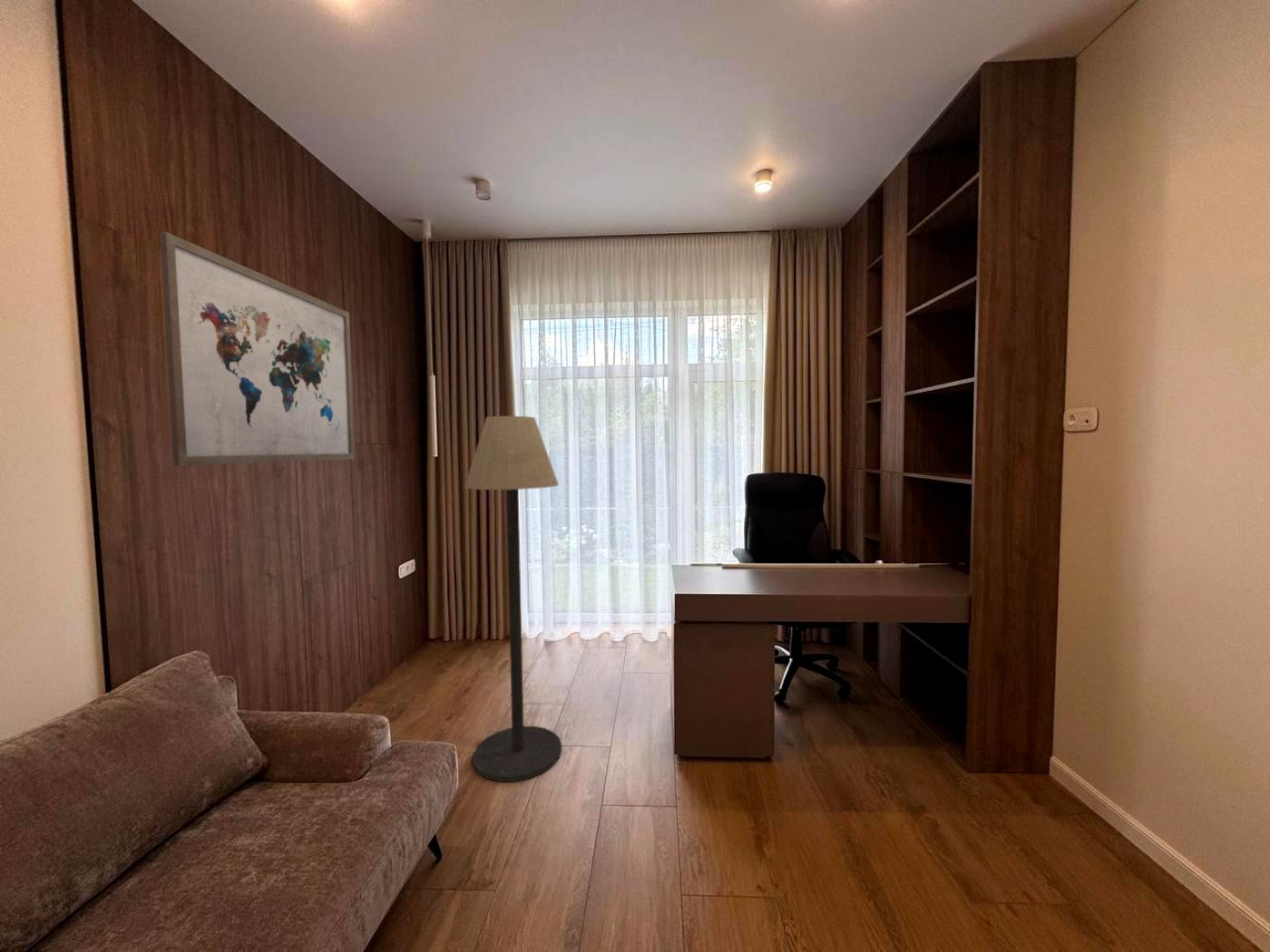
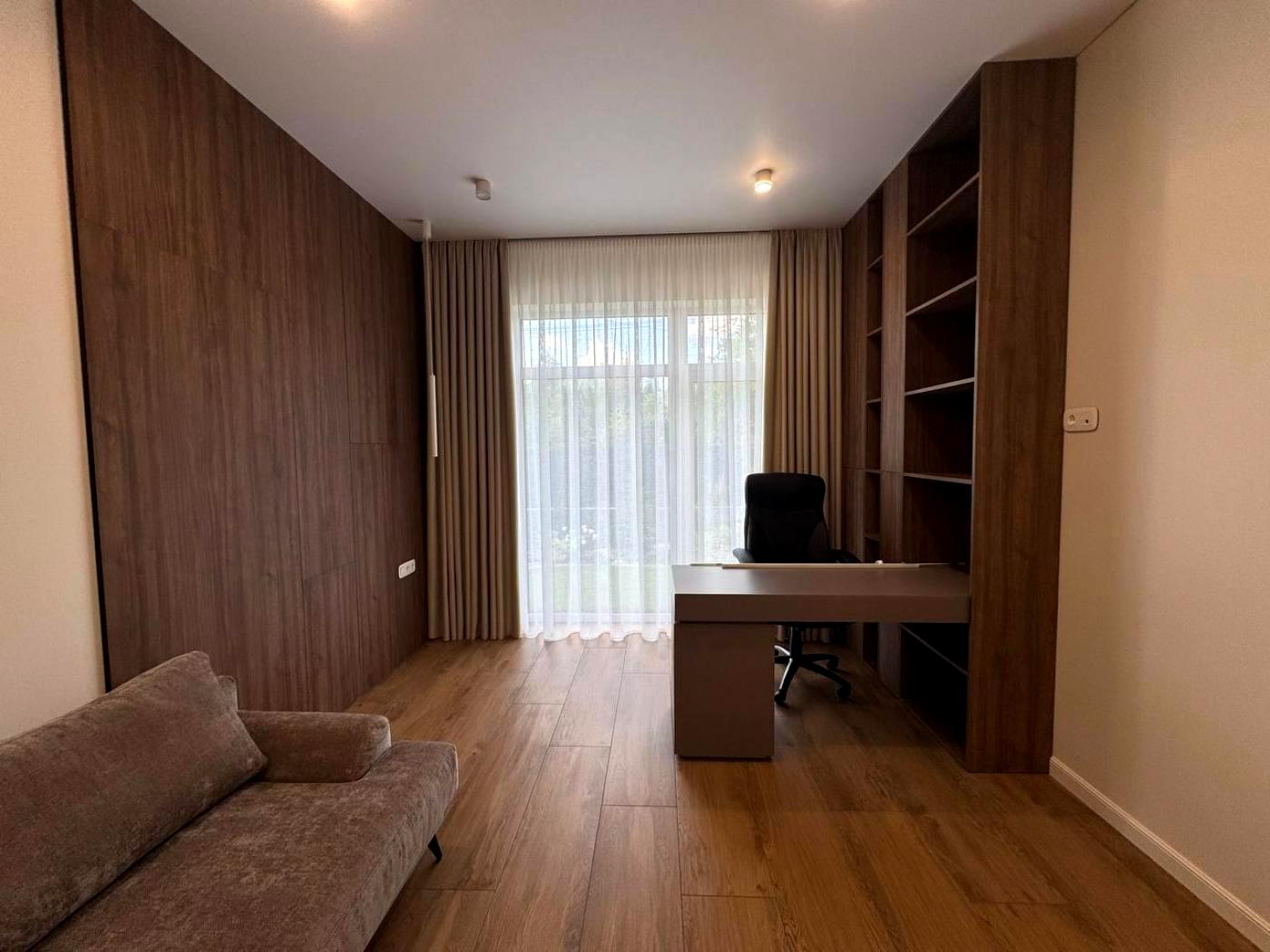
- wall art [160,231,356,467]
- floor lamp [464,415,562,782]
